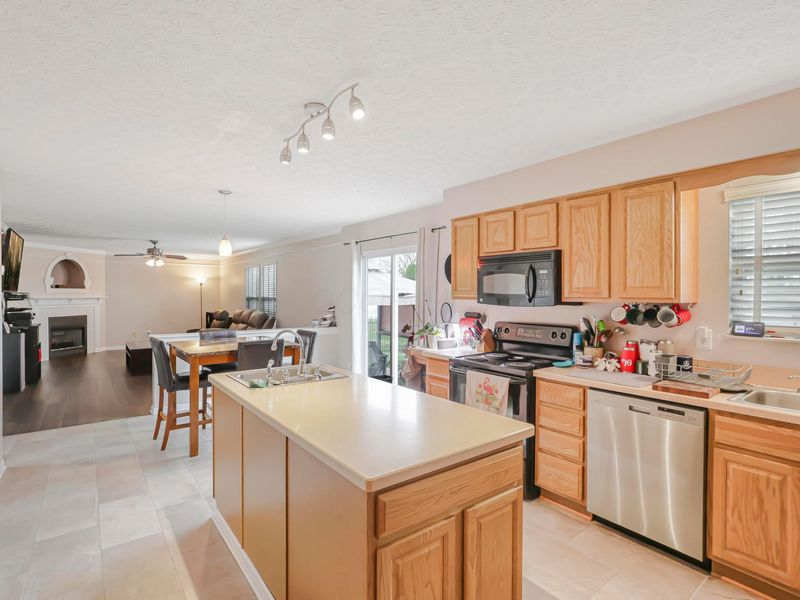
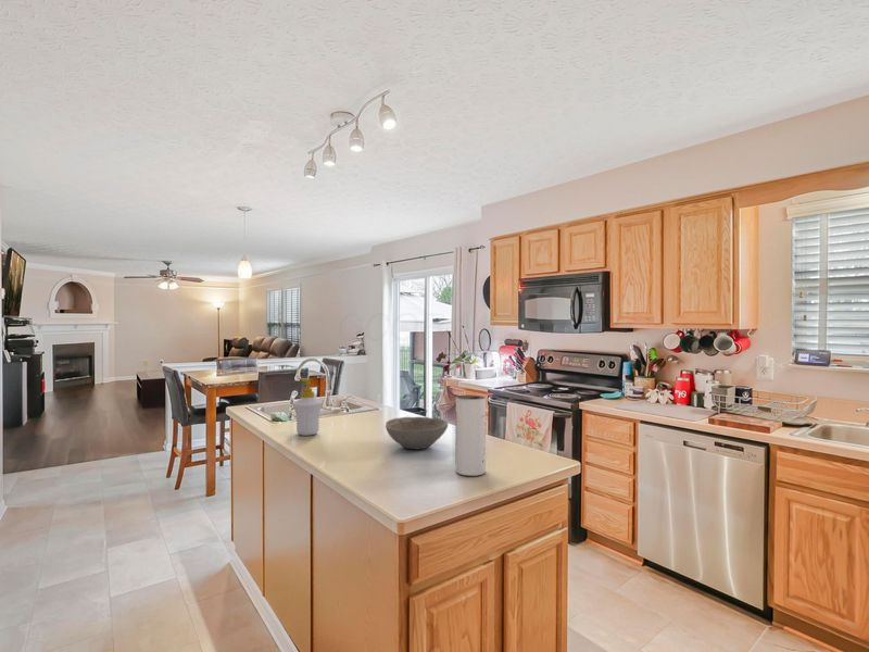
+ bowl [385,416,449,450]
+ soap bottle [292,377,324,437]
+ speaker [454,394,487,477]
